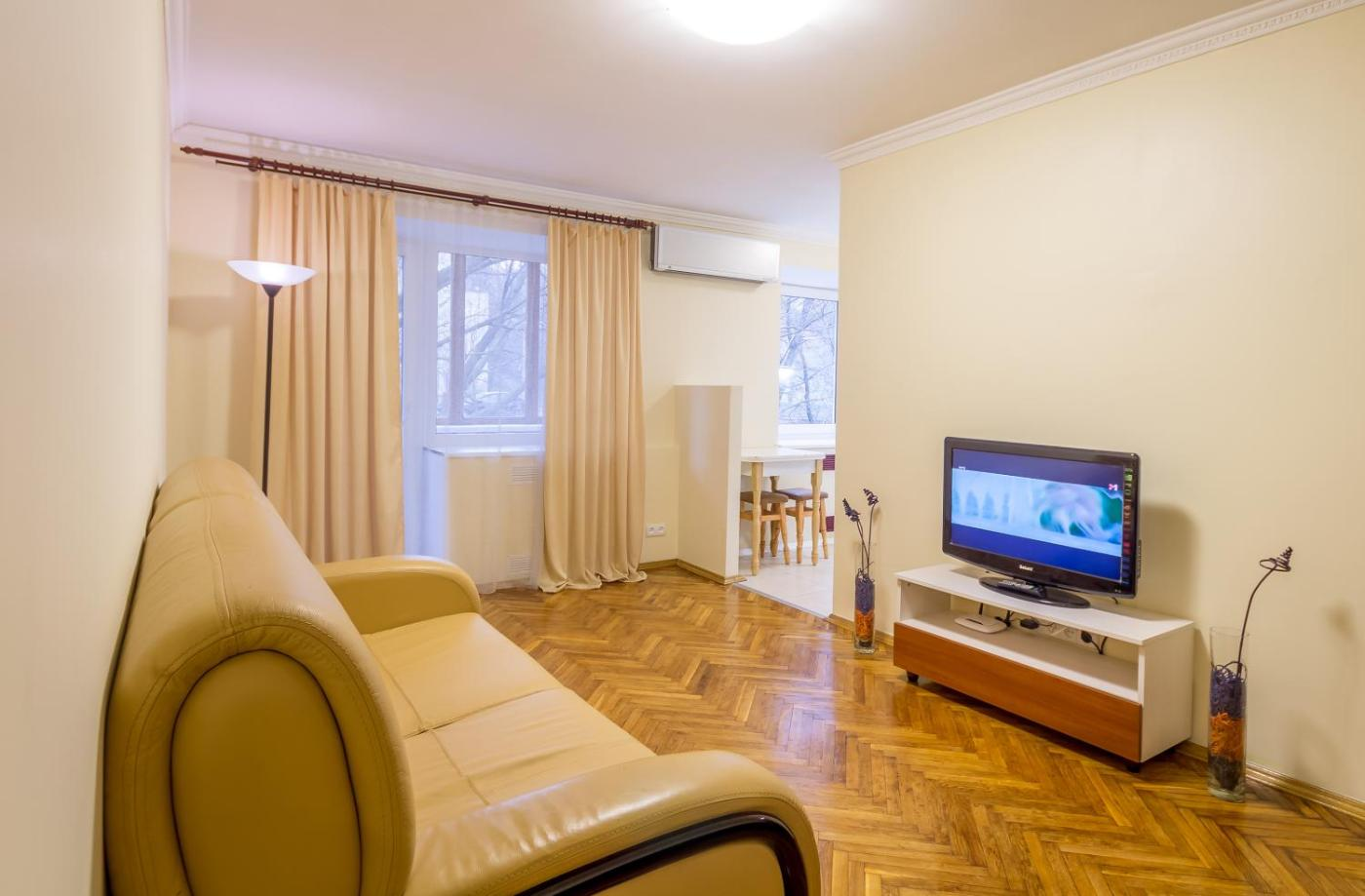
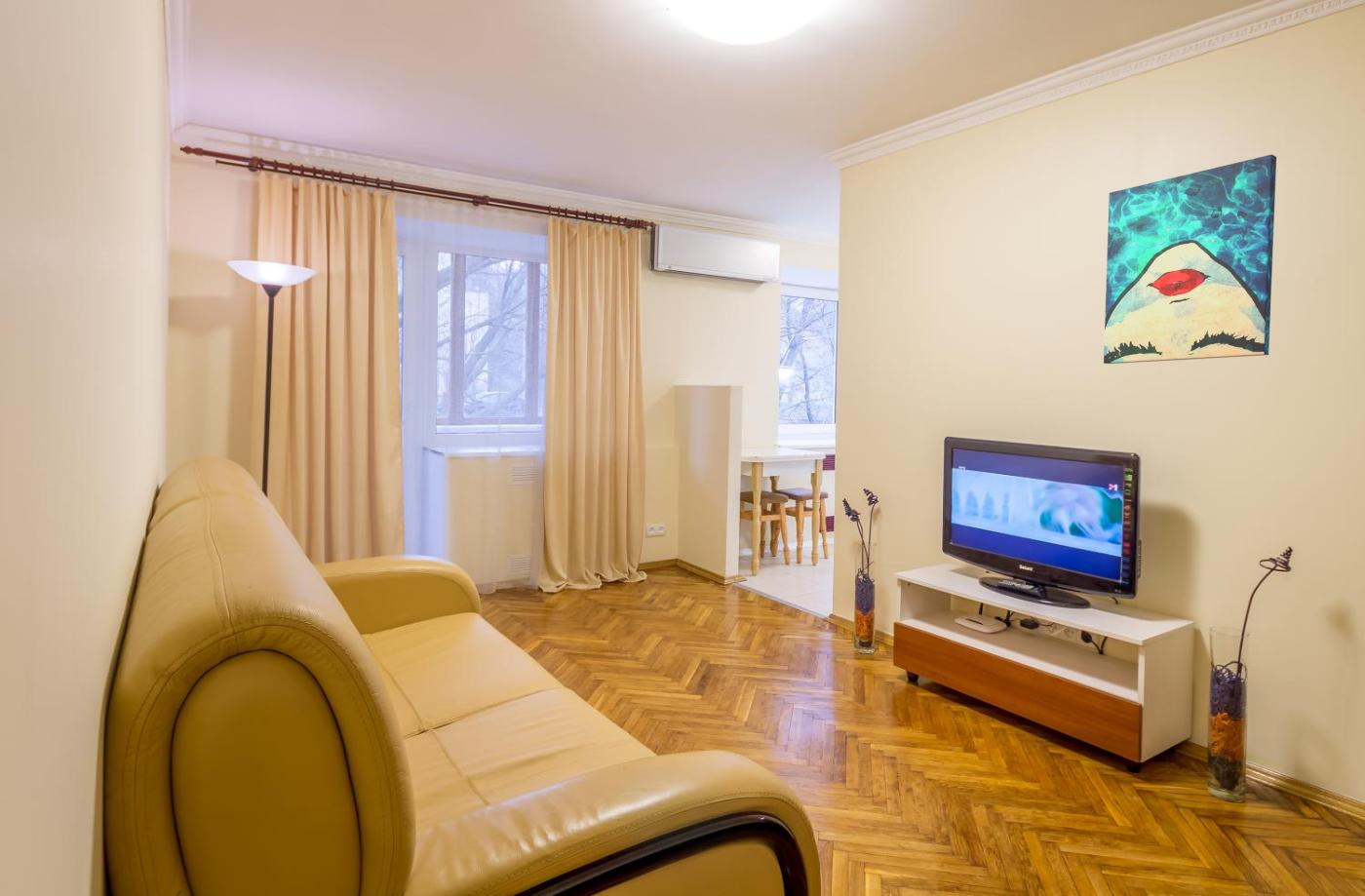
+ wall art [1103,154,1277,365]
